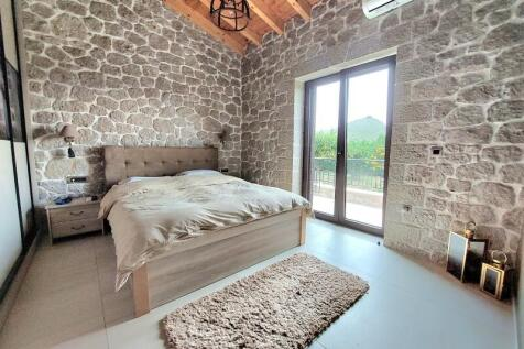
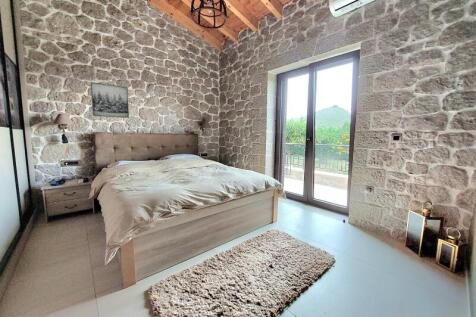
+ wall art [90,81,130,119]
